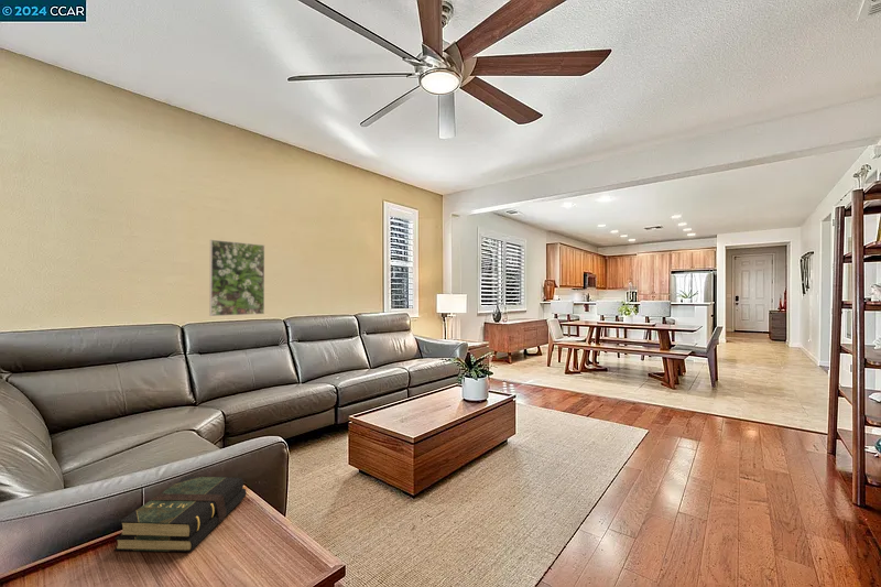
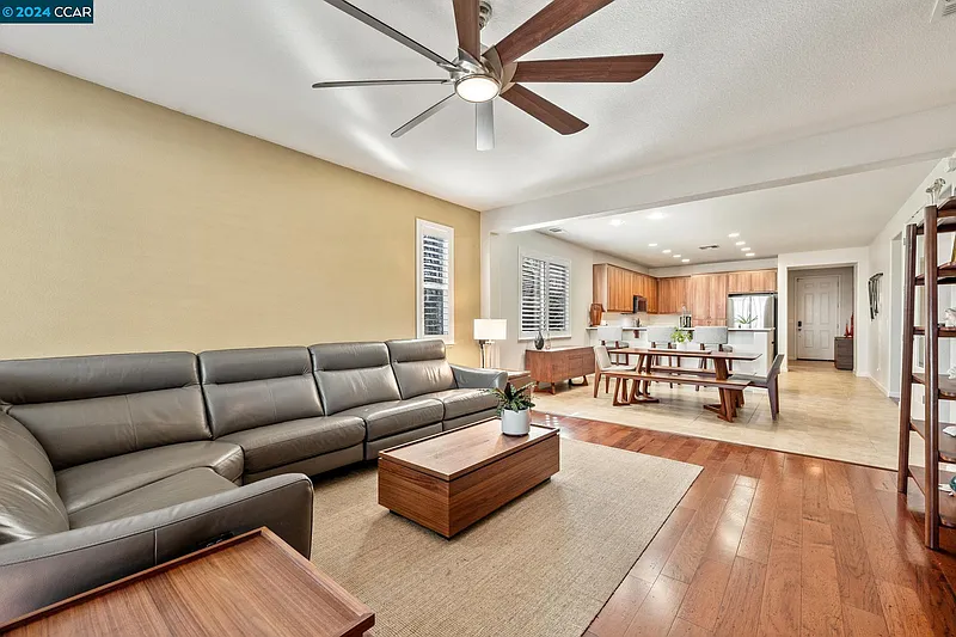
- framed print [208,239,265,317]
- book [113,476,247,553]
